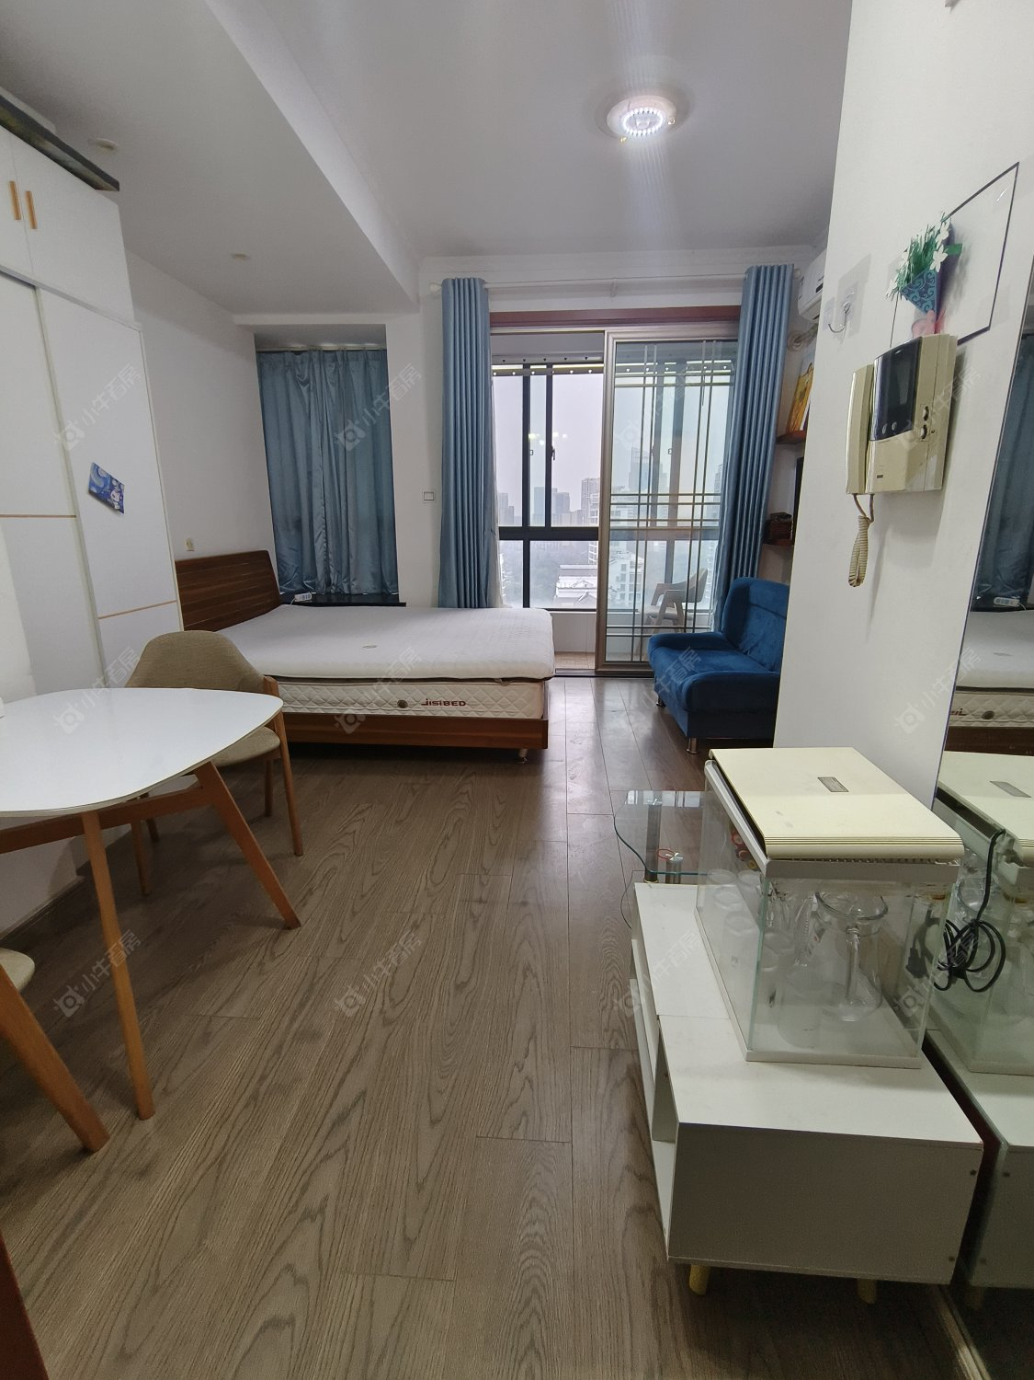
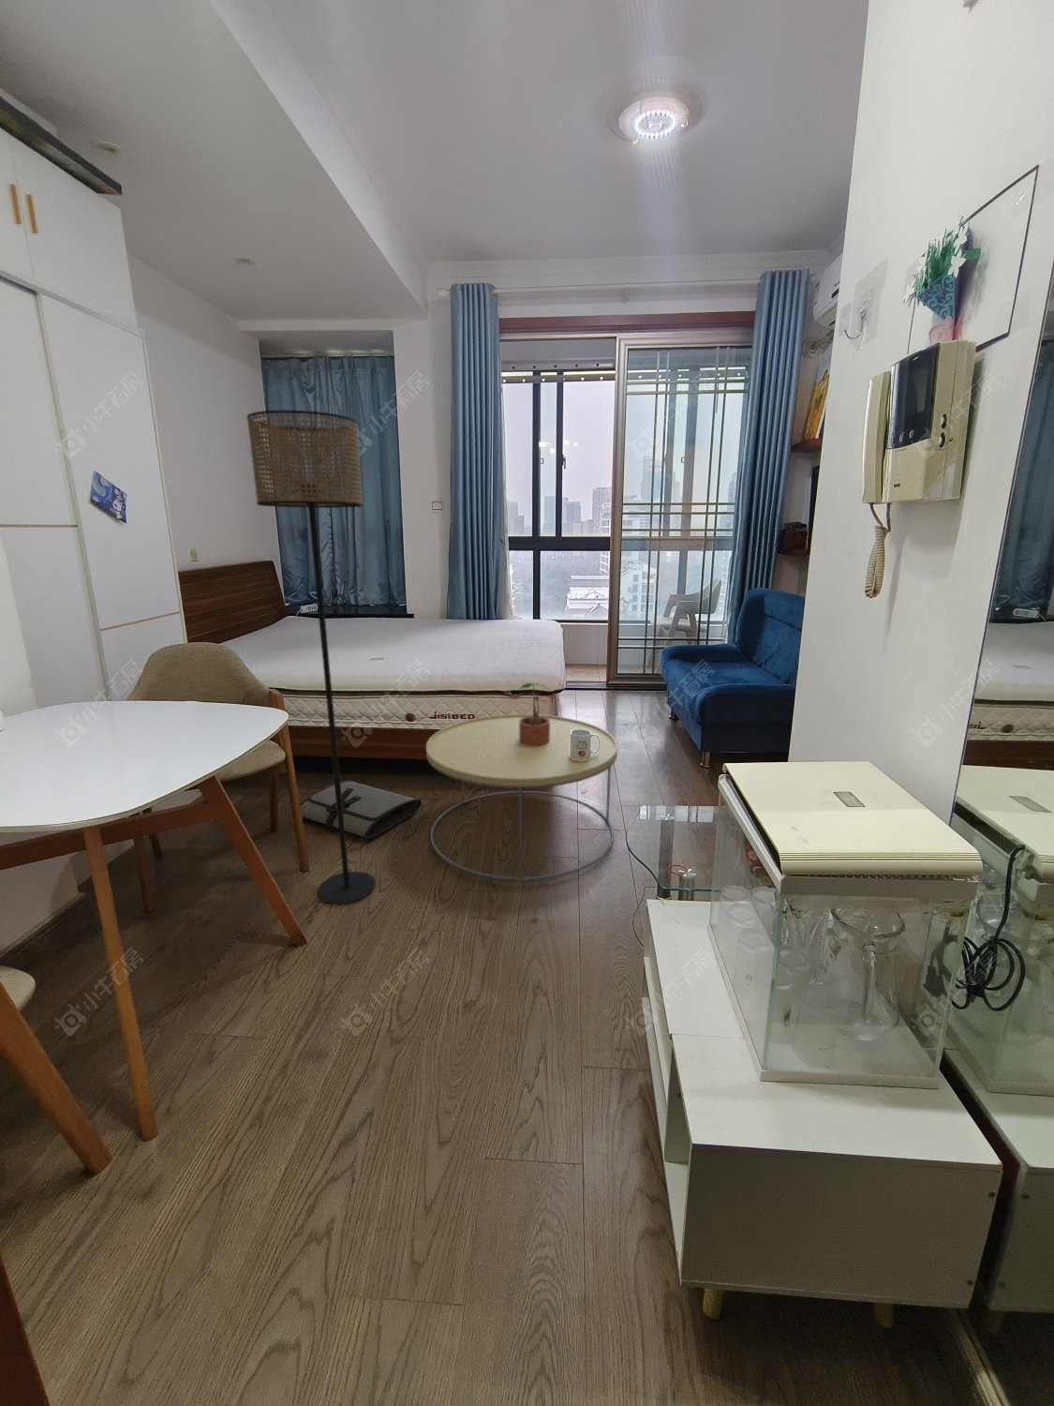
+ potted plant [517,682,551,746]
+ mug [570,730,600,761]
+ floor lamp [246,409,376,904]
+ tool roll [300,779,422,840]
+ coffee table [425,713,619,881]
